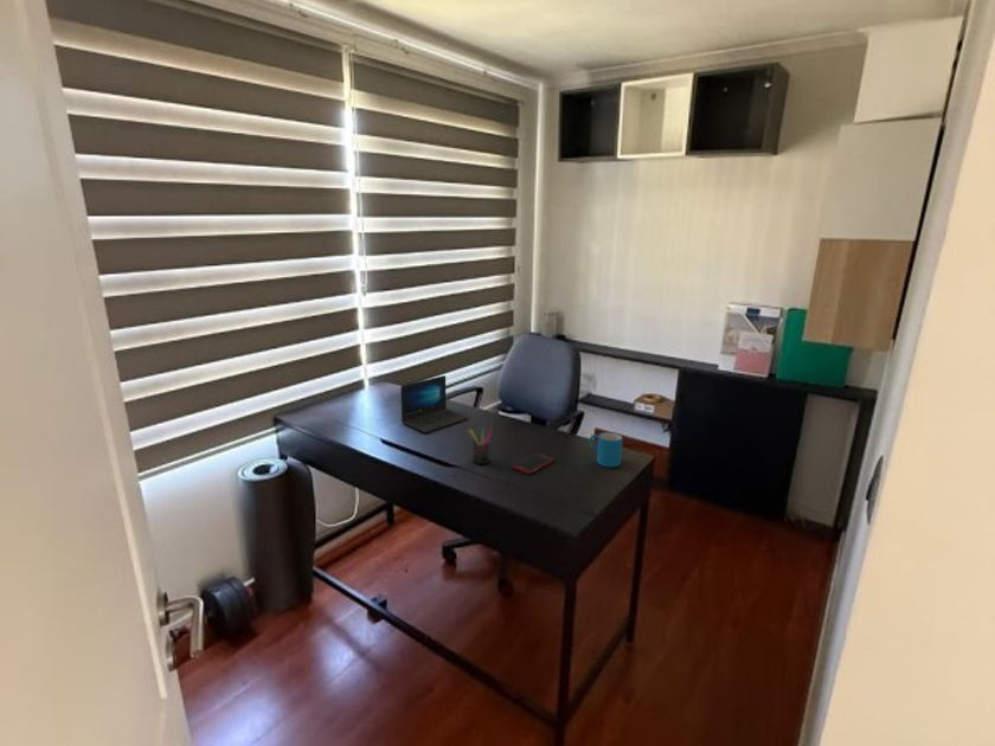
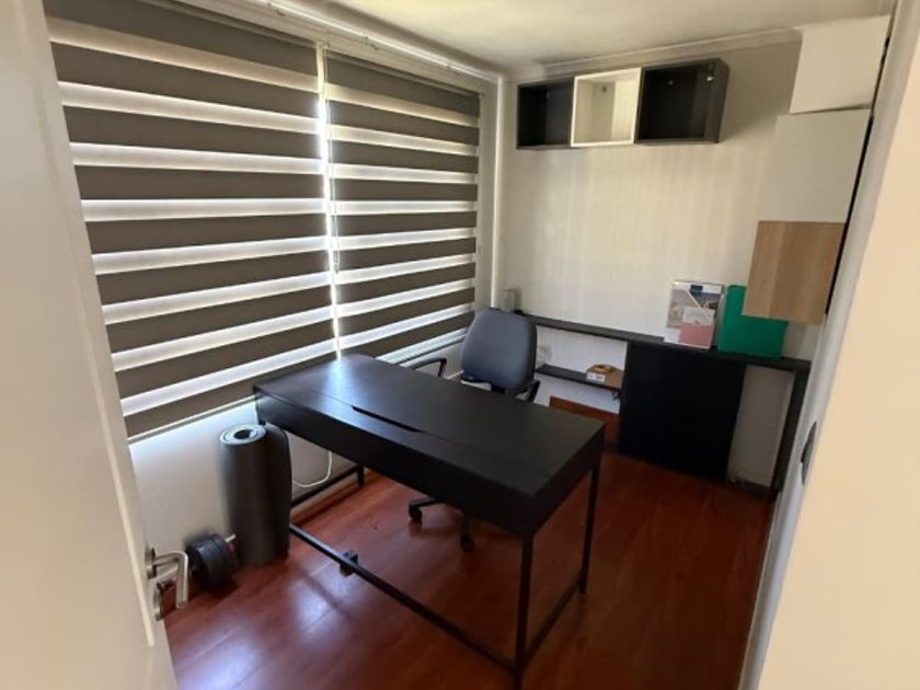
- cell phone [512,452,556,475]
- pen holder [468,426,495,465]
- mug [588,431,624,468]
- laptop [399,374,469,433]
